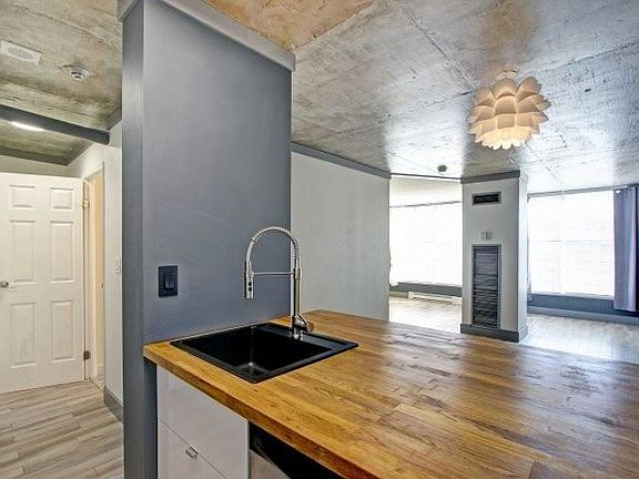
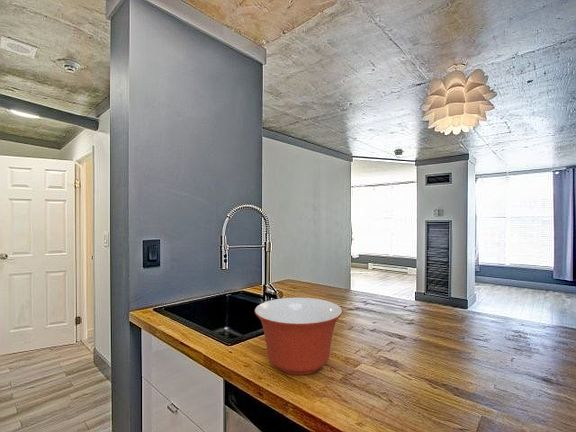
+ mixing bowl [254,297,343,376]
